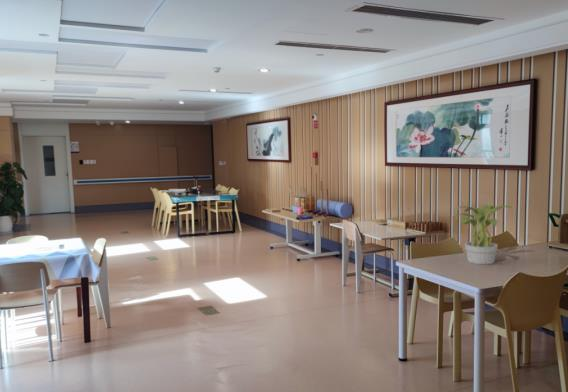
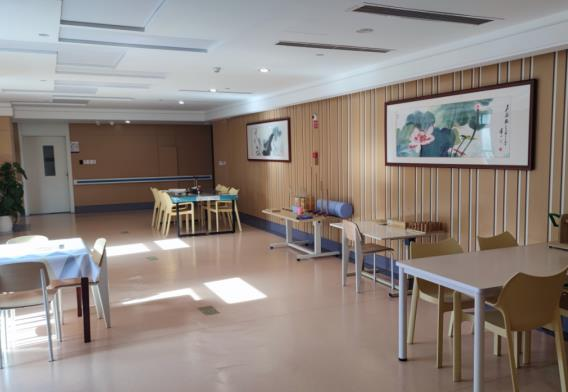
- potted plant [449,205,513,265]
